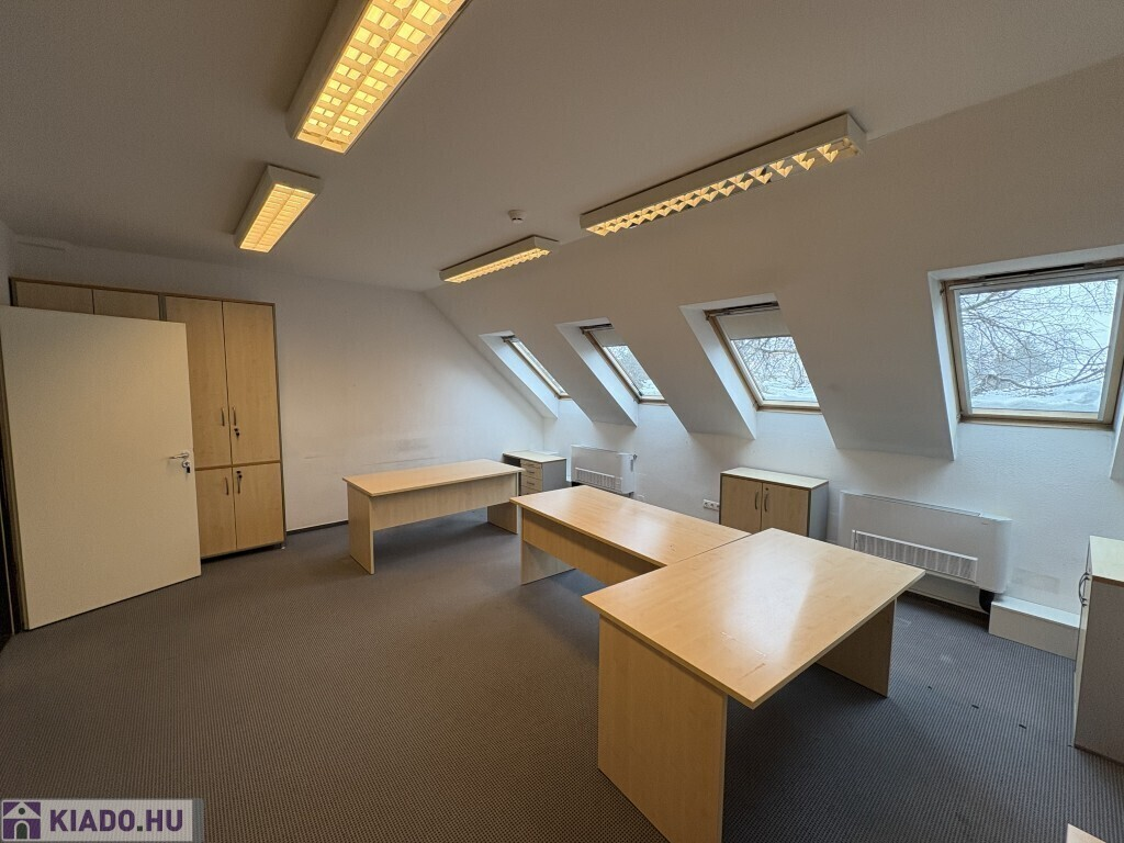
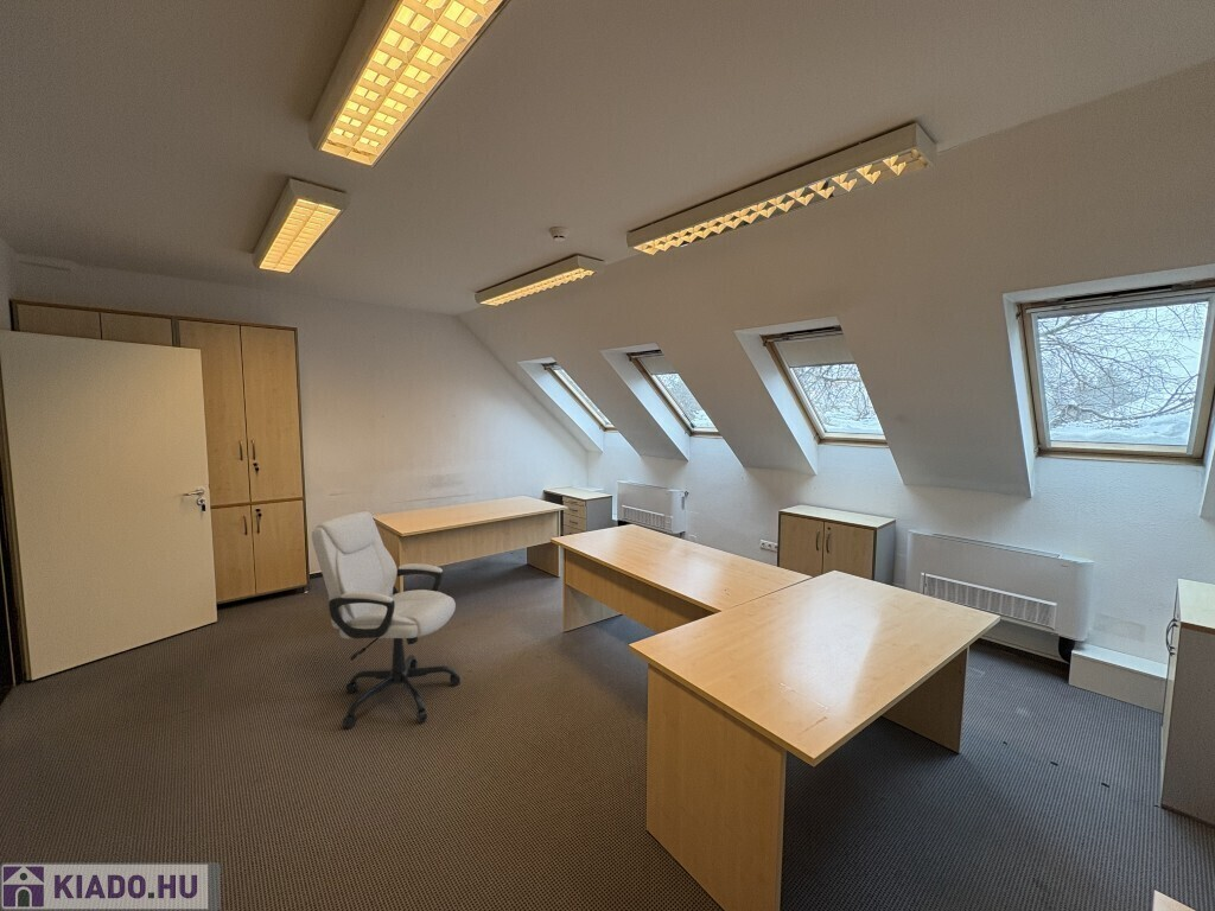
+ chair [311,510,462,730]
